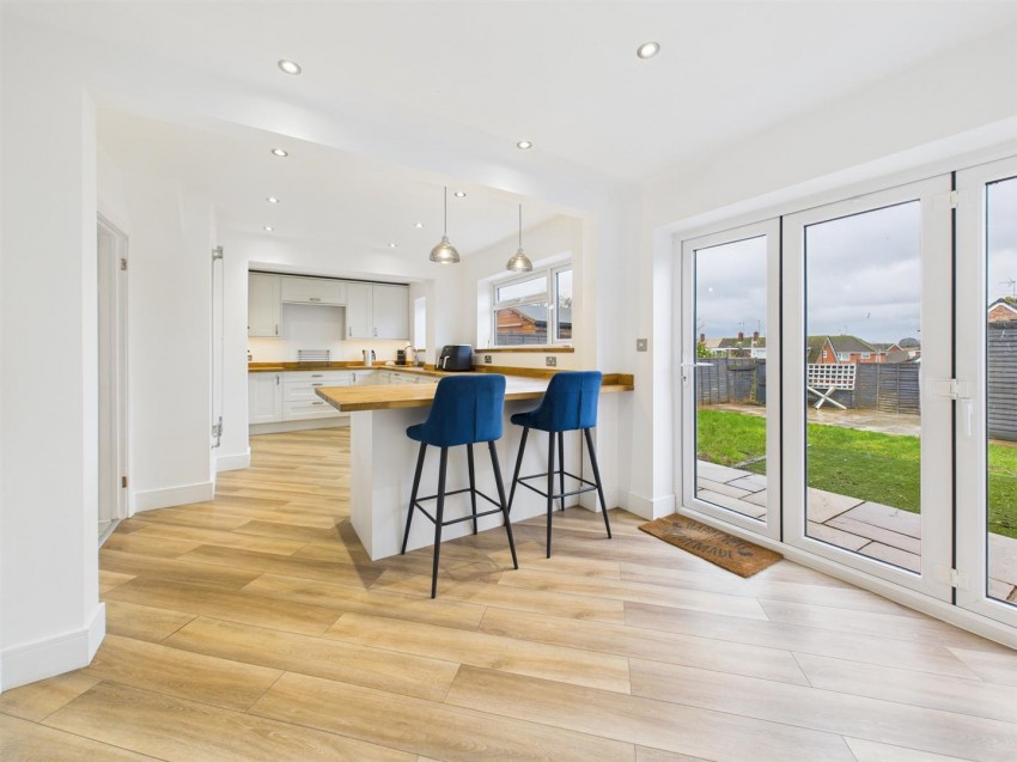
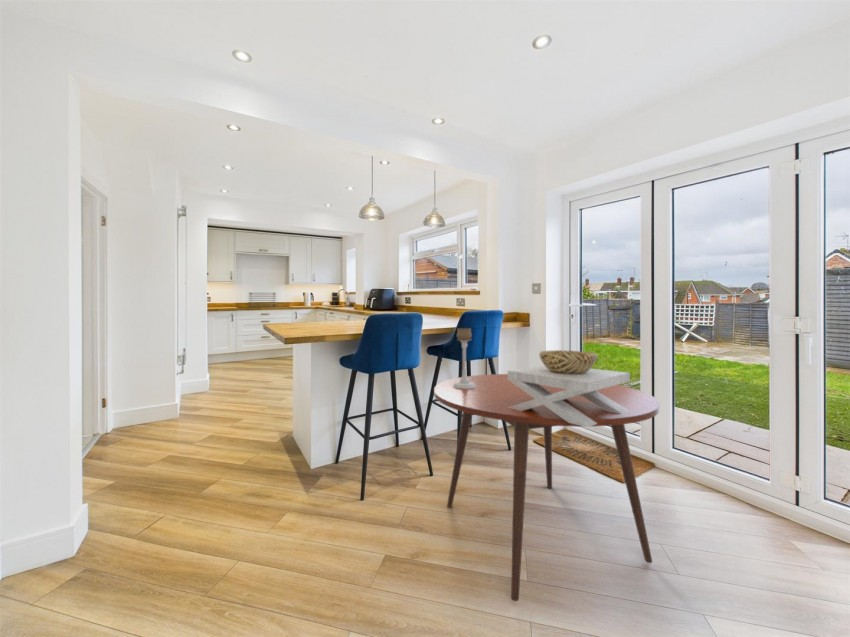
+ dining table [433,373,661,602]
+ candle holder [452,327,476,389]
+ decorative bowl [507,349,631,428]
